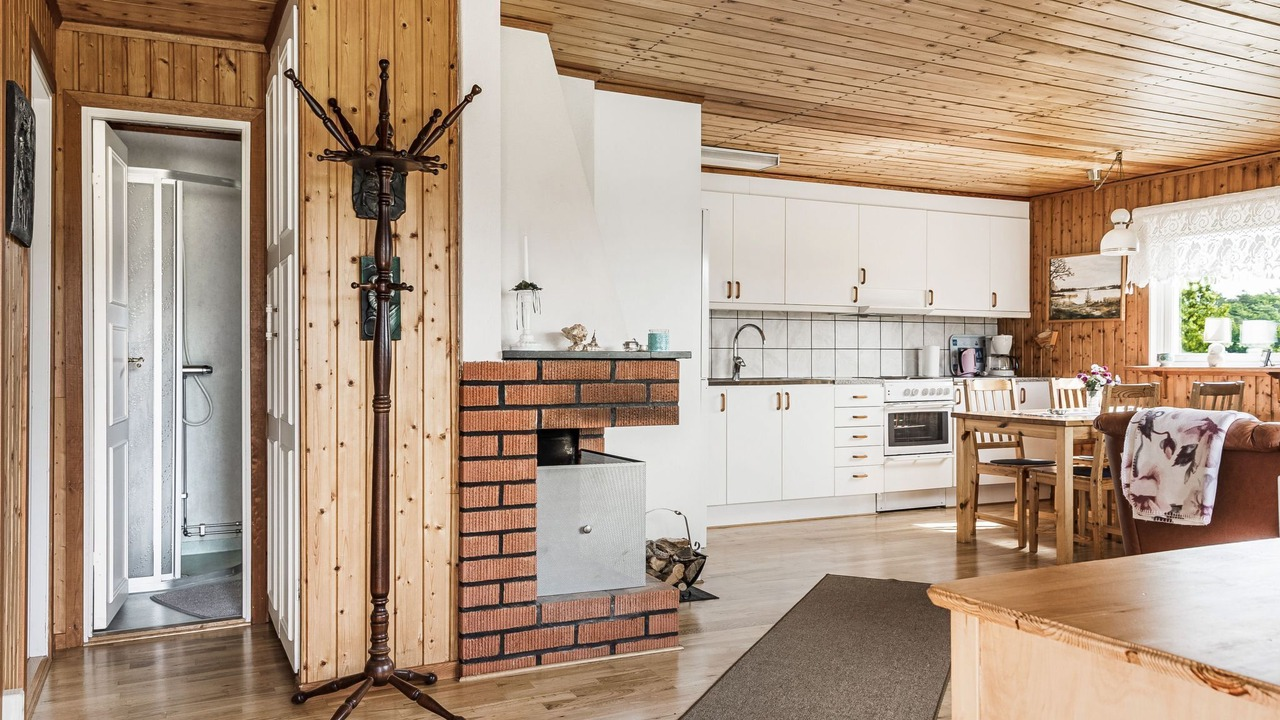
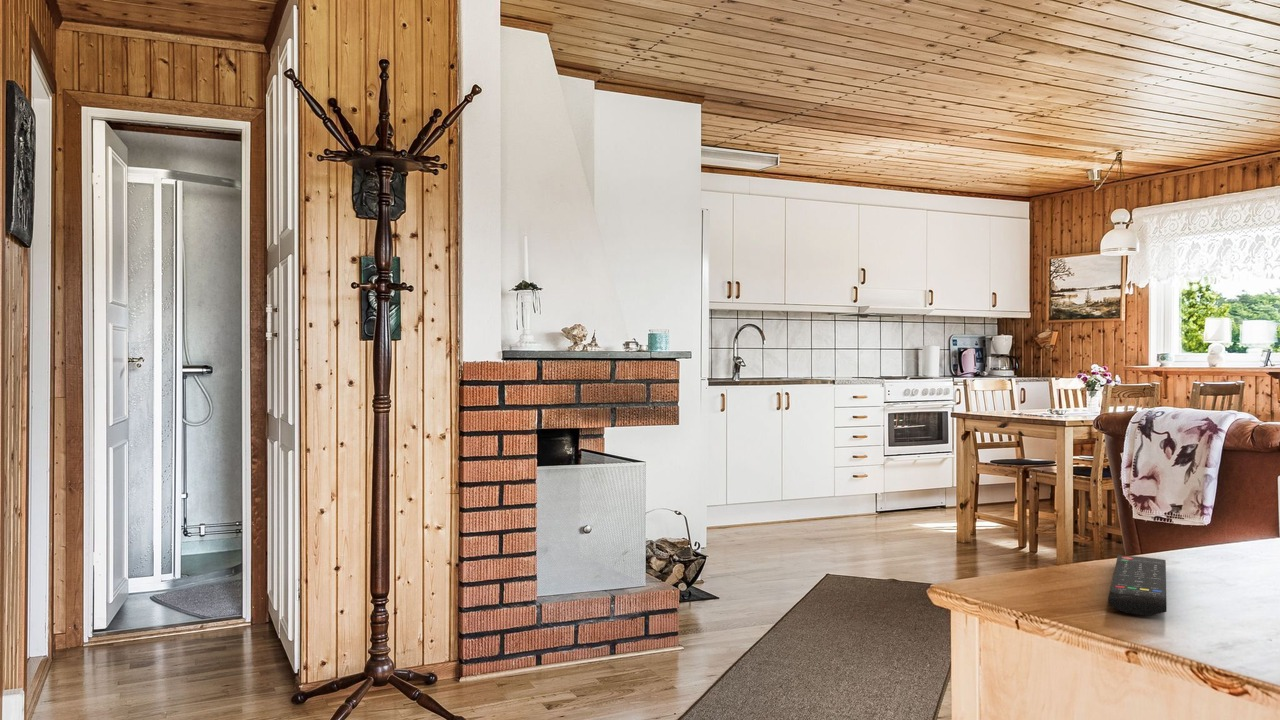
+ remote control [1107,555,1168,617]
